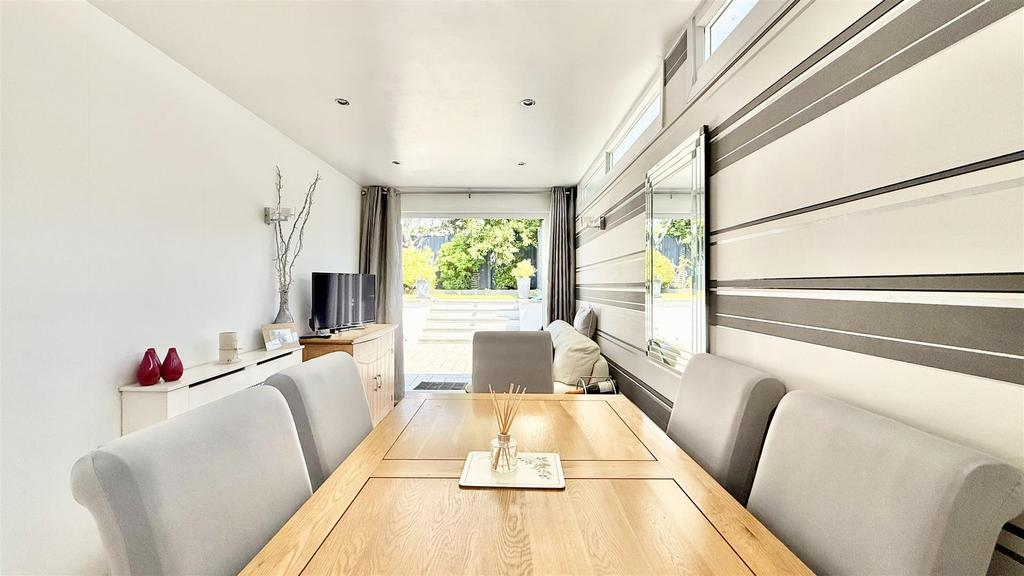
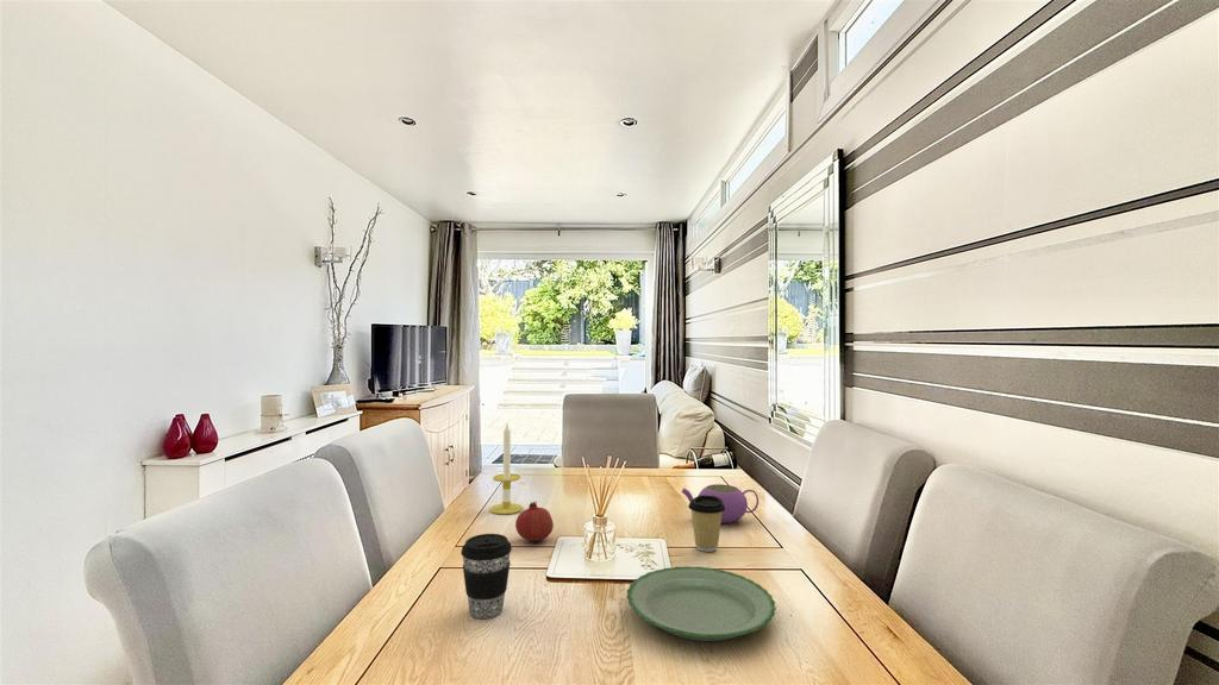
+ coffee cup [460,533,513,620]
+ candle [489,422,524,515]
+ plate [625,565,777,642]
+ fruit [514,501,555,542]
+ teapot [681,483,759,524]
+ coffee cup [687,495,725,553]
